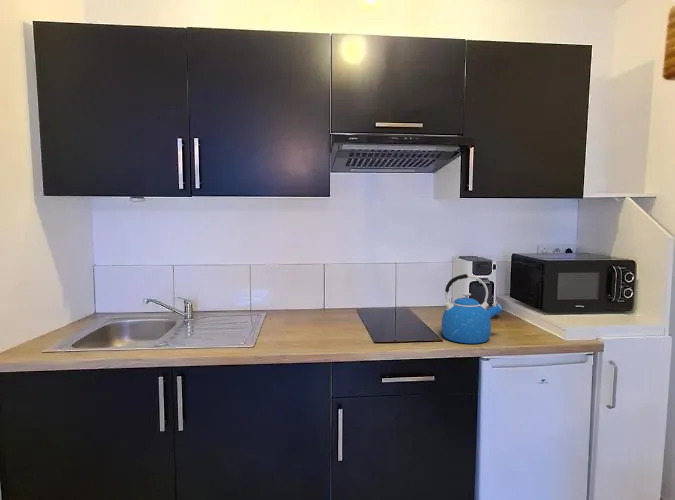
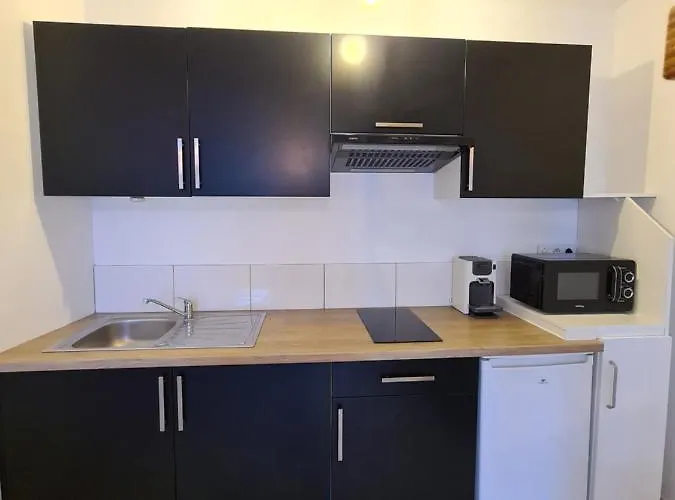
- kettle [440,273,504,344]
